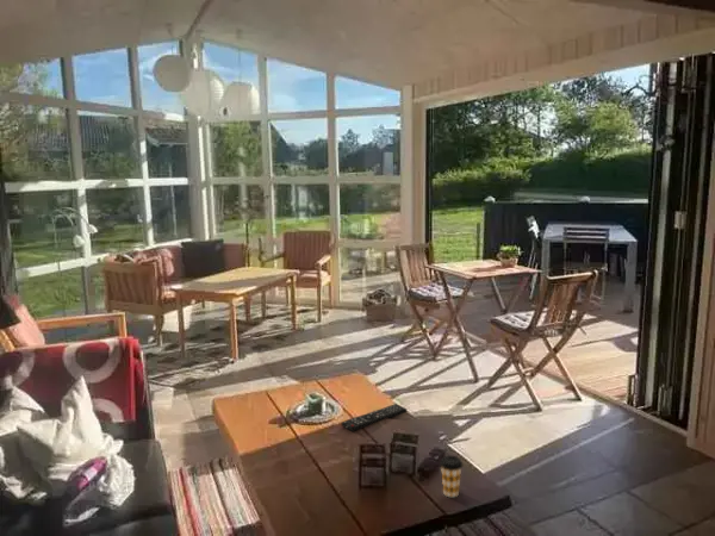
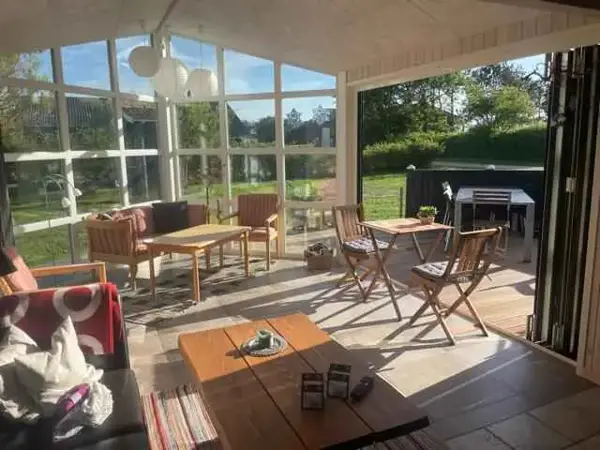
- remote control [341,403,408,432]
- coffee cup [439,455,464,498]
